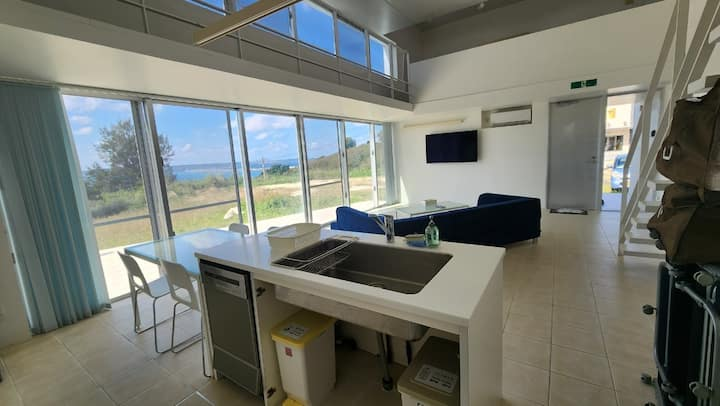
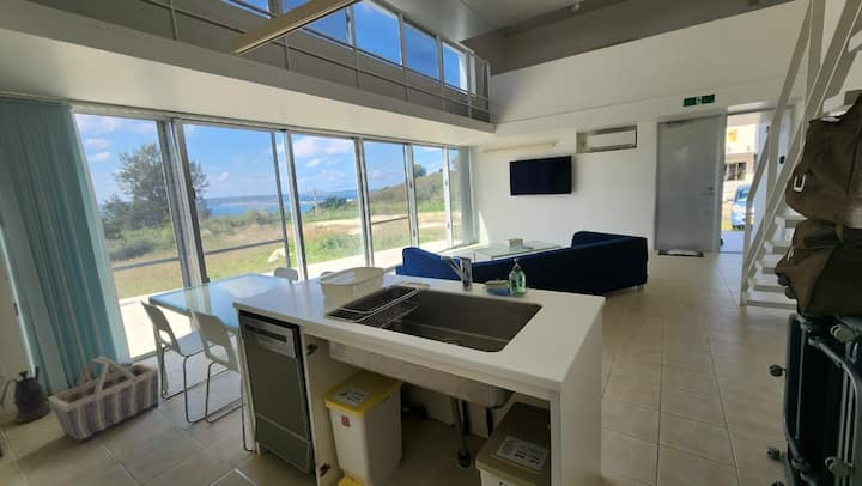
+ basket [47,354,159,445]
+ watering can [0,365,53,424]
